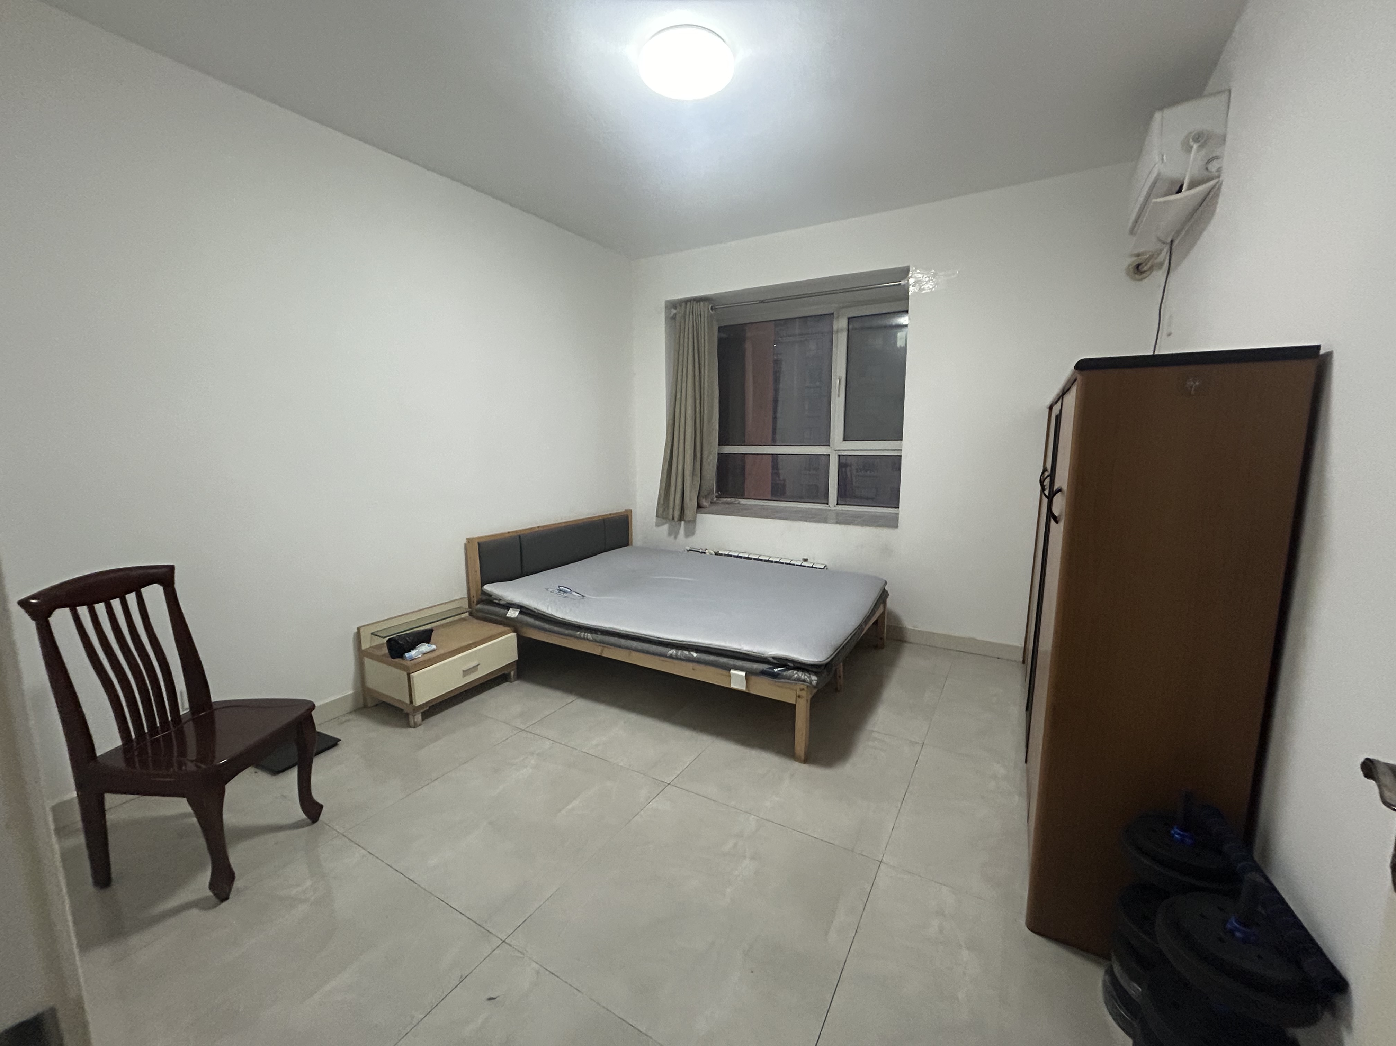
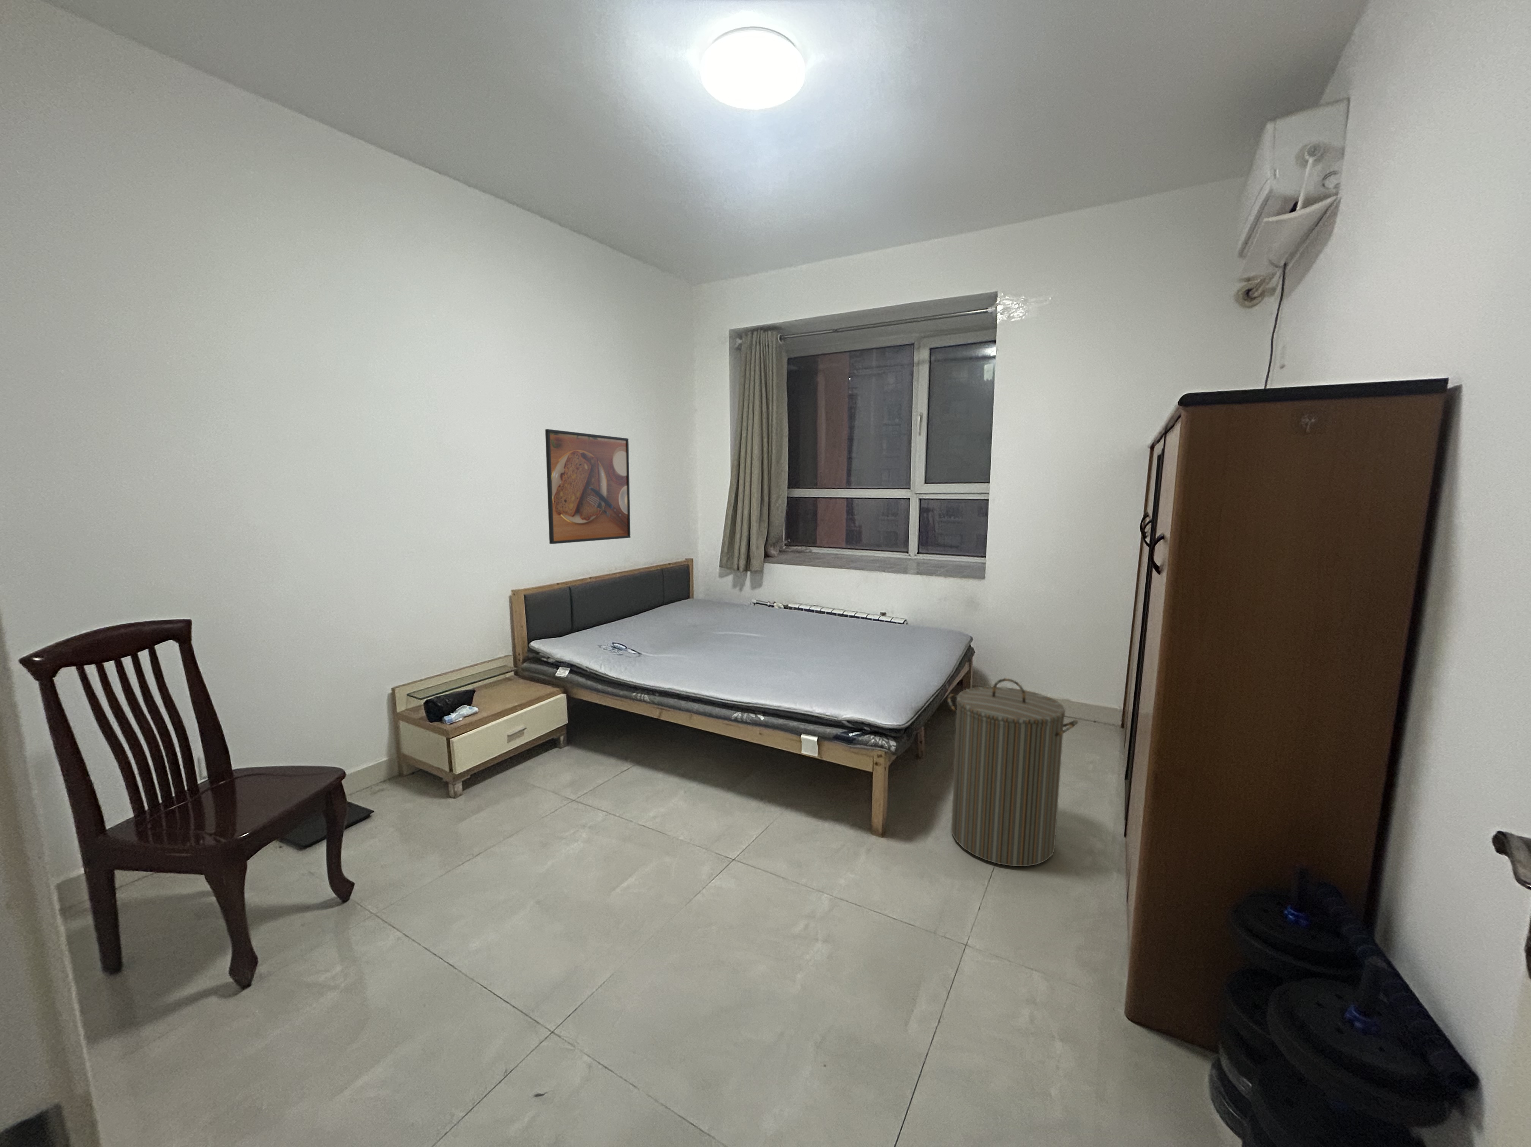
+ laundry hamper [948,678,1079,866]
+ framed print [545,429,630,545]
